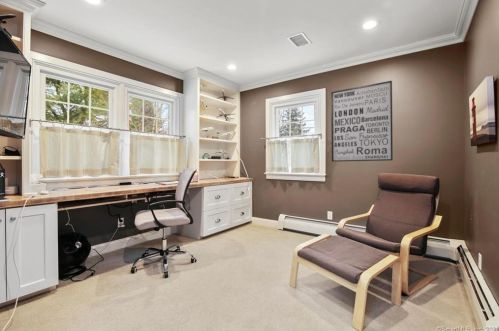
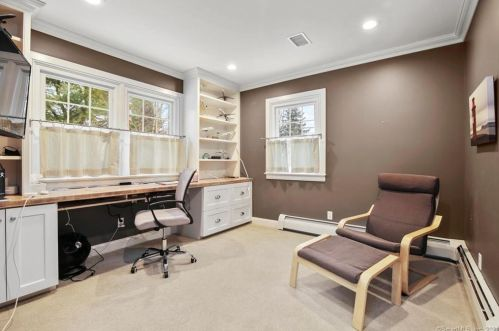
- wall art [330,80,394,163]
